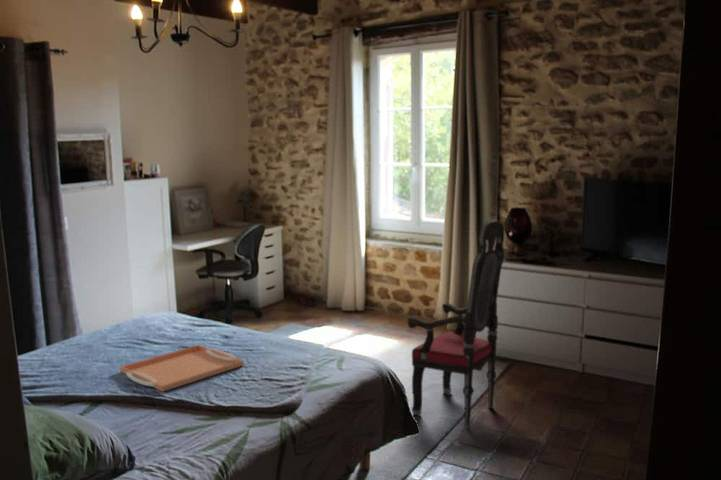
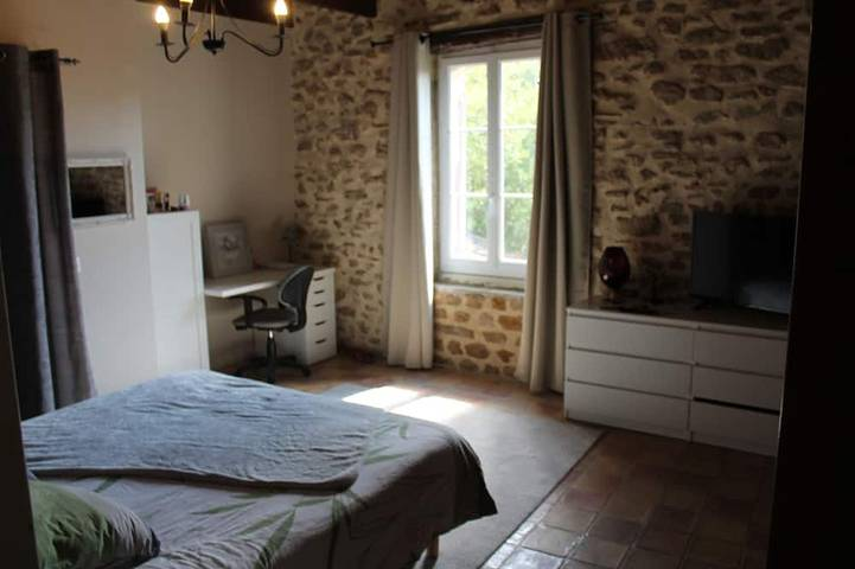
- armchair [406,219,505,428]
- serving tray [119,344,245,393]
